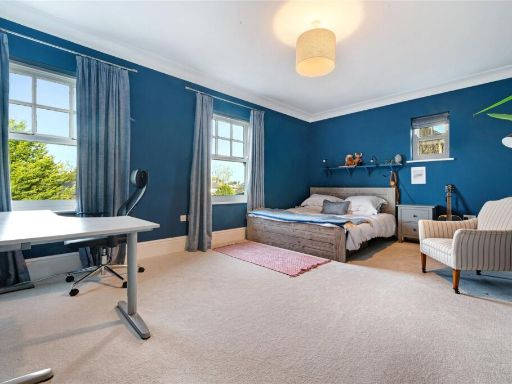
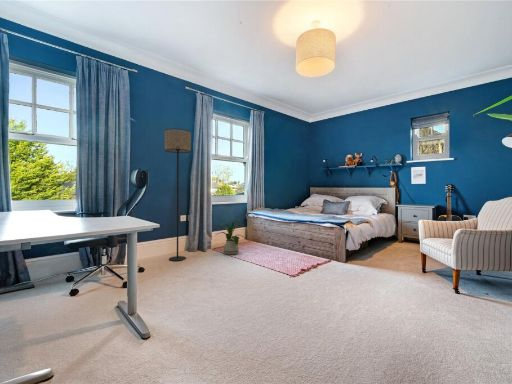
+ floor lamp [164,128,192,262]
+ house plant [215,219,248,255]
